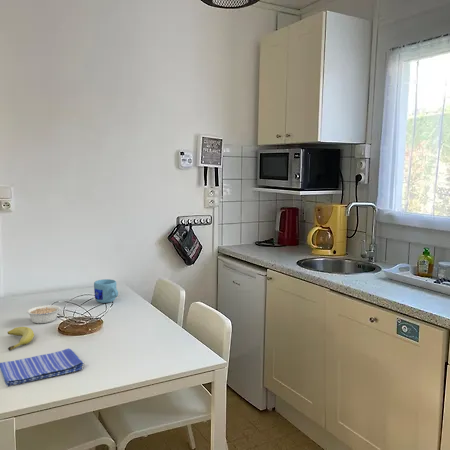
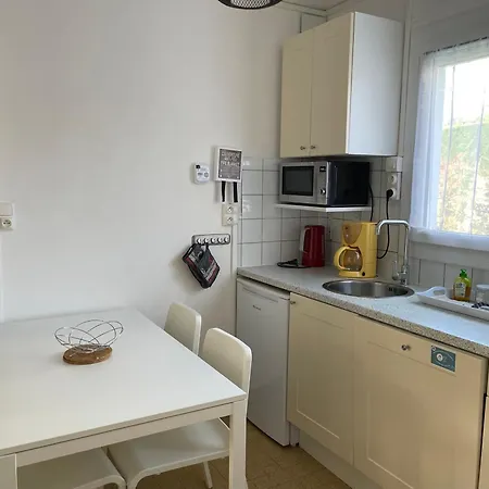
- fruit [7,326,35,351]
- dish towel [0,347,85,388]
- mug [93,278,119,304]
- legume [26,304,65,324]
